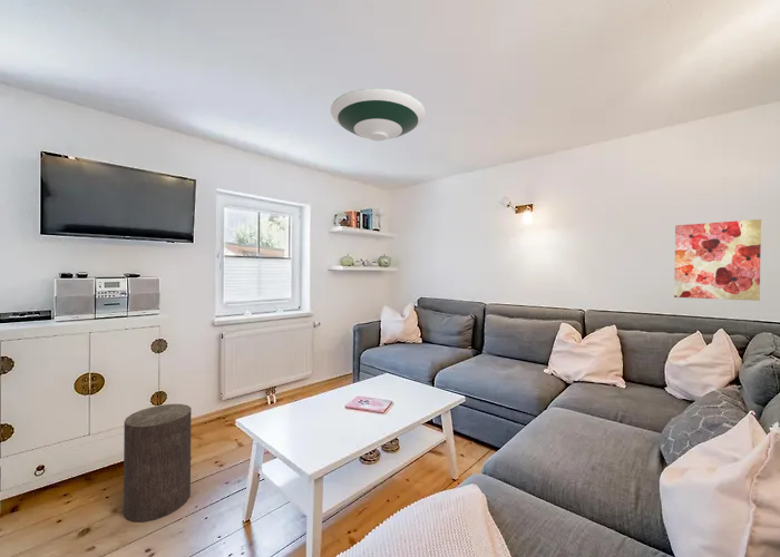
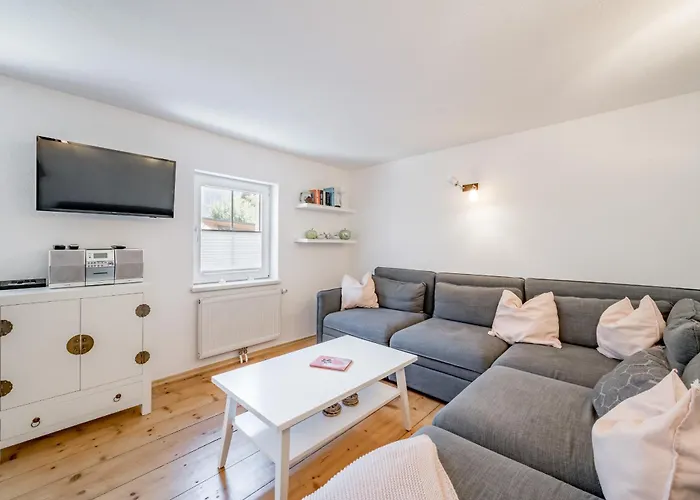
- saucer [330,87,427,141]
- stool [123,403,193,522]
- wall art [673,218,762,302]
